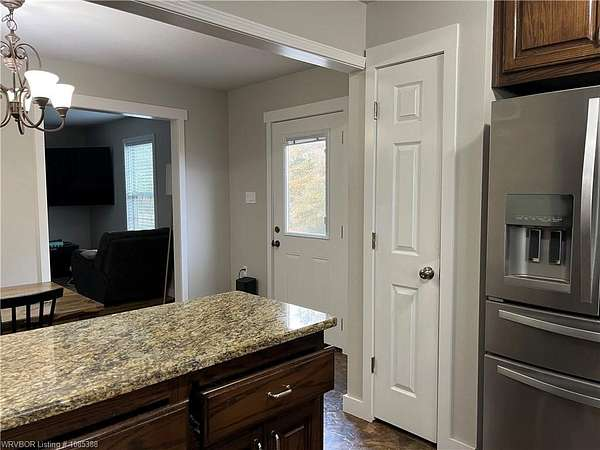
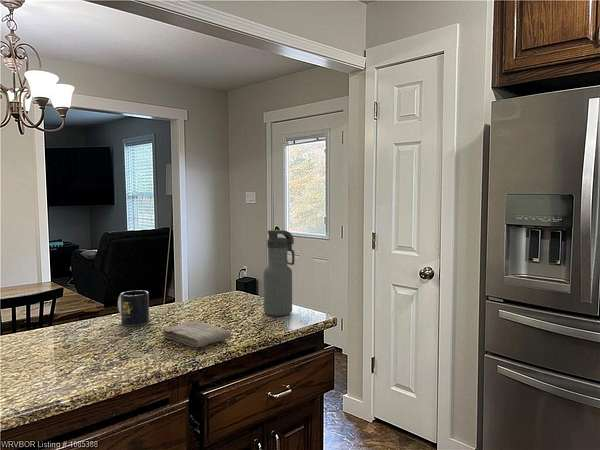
+ water bottle [262,229,295,317]
+ washcloth [161,320,232,348]
+ mug [117,290,150,327]
